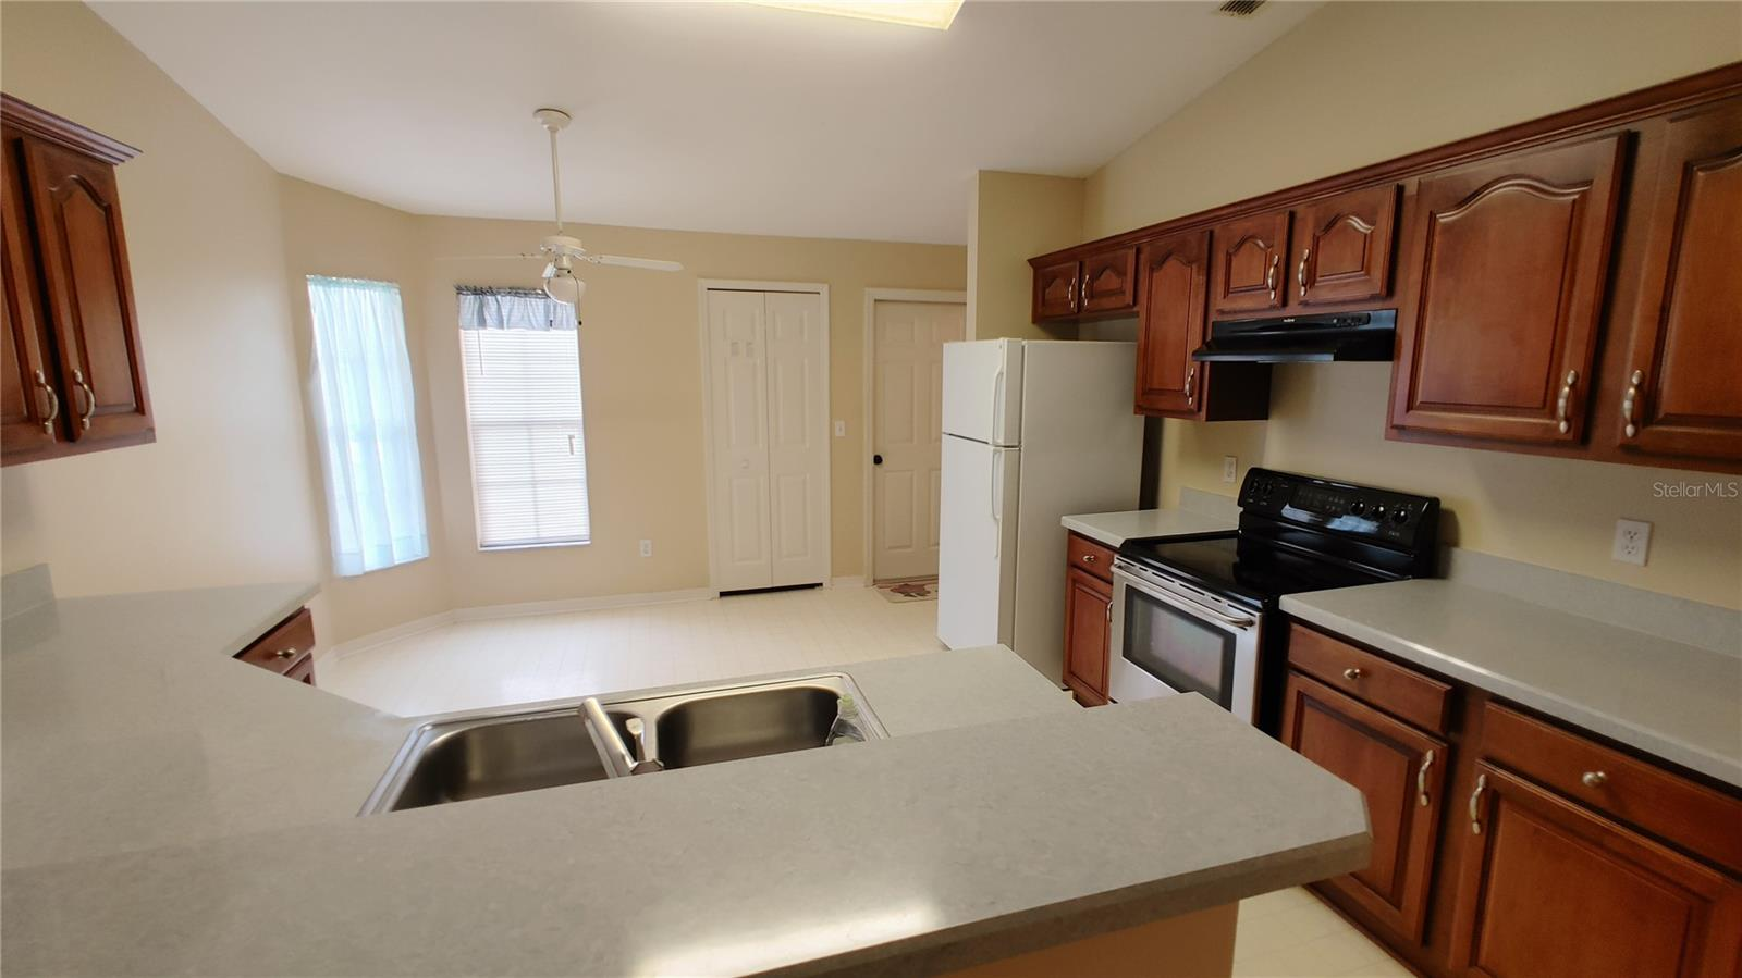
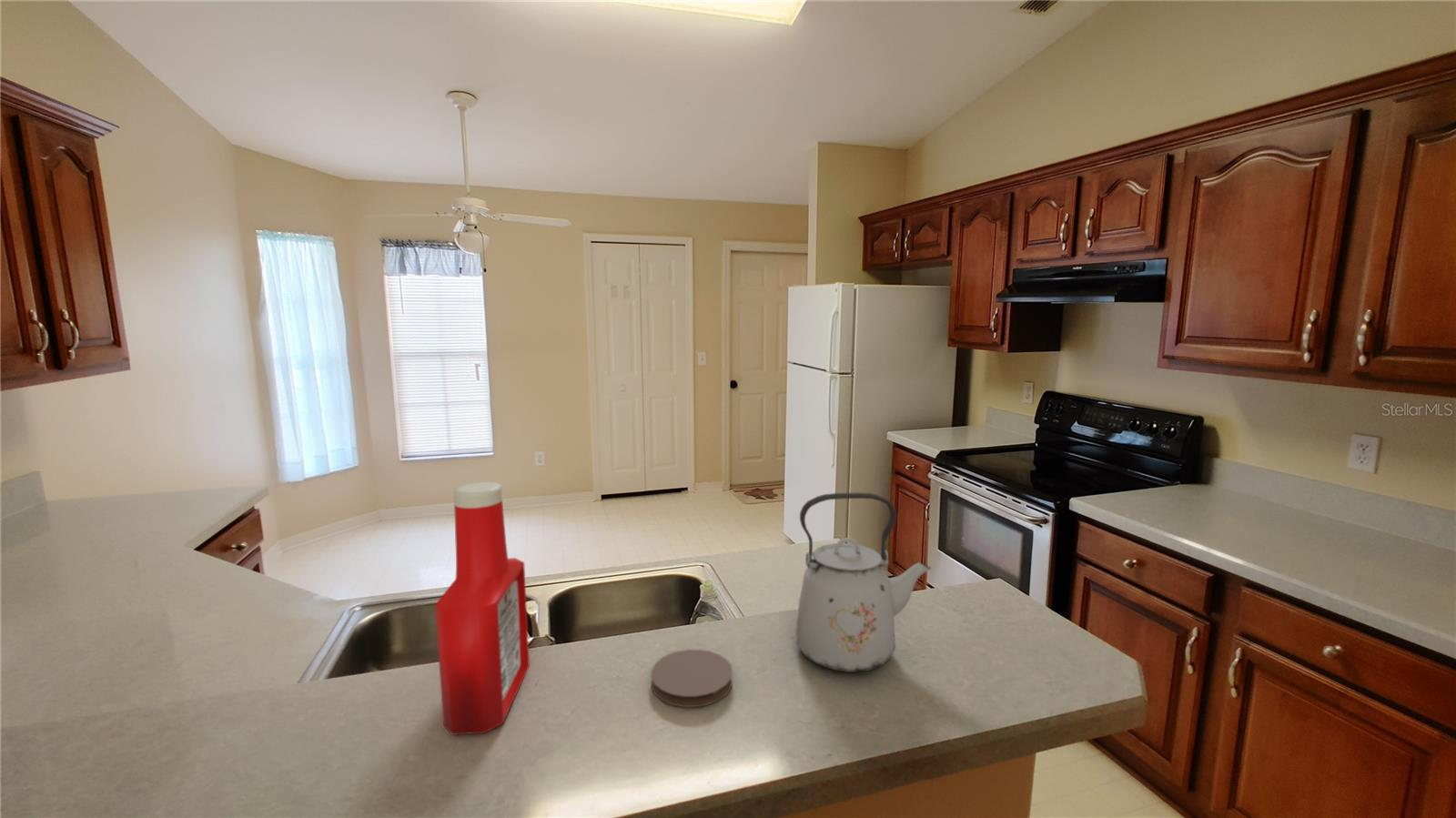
+ kettle [795,491,932,673]
+ coaster [651,649,733,708]
+ soap bottle [434,481,531,735]
